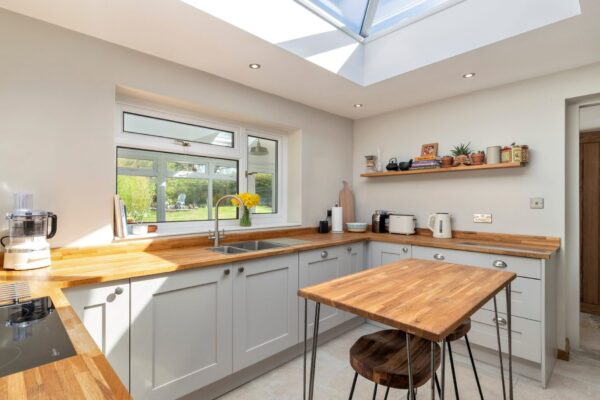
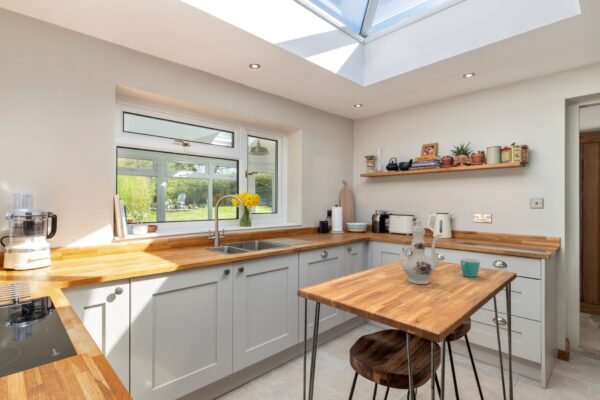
+ chinaware [401,218,443,285]
+ mug [459,258,481,278]
